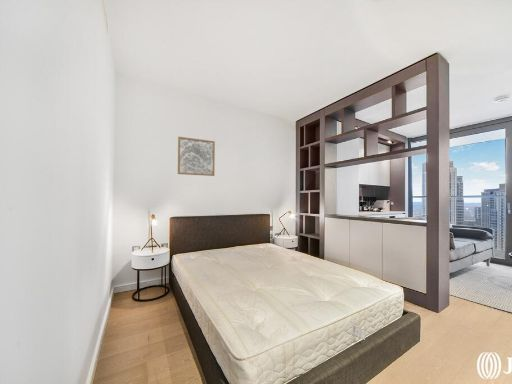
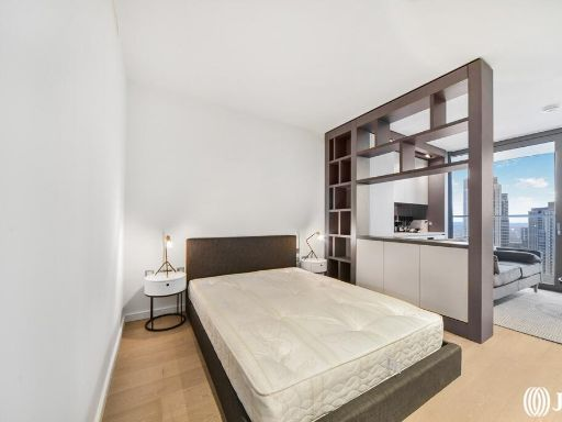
- wall art [177,136,216,177]
